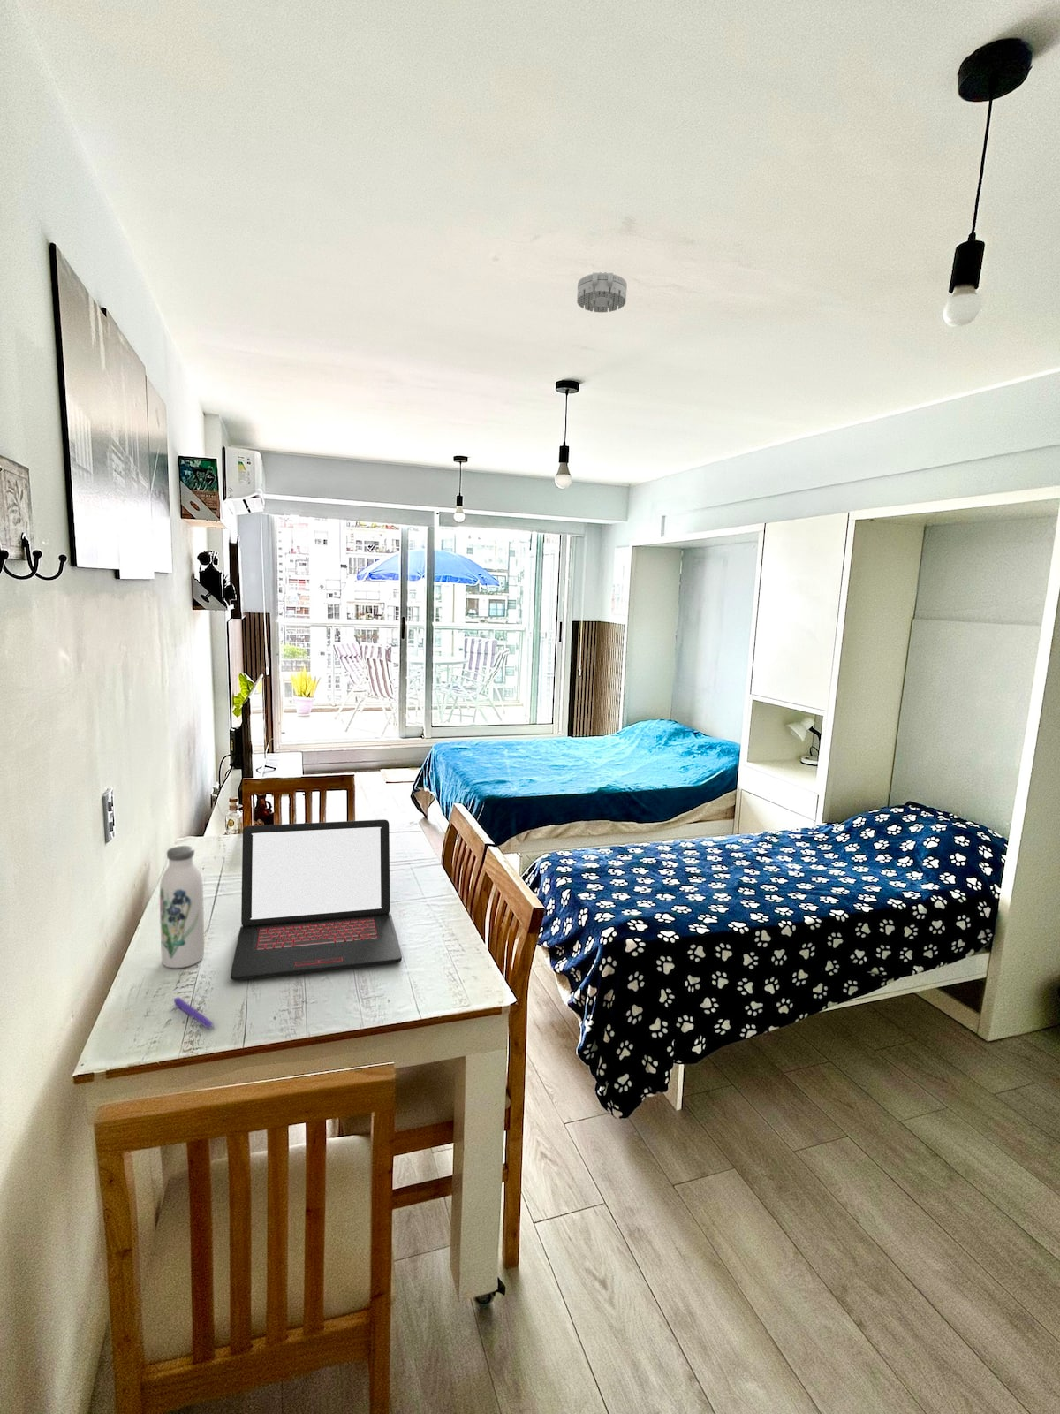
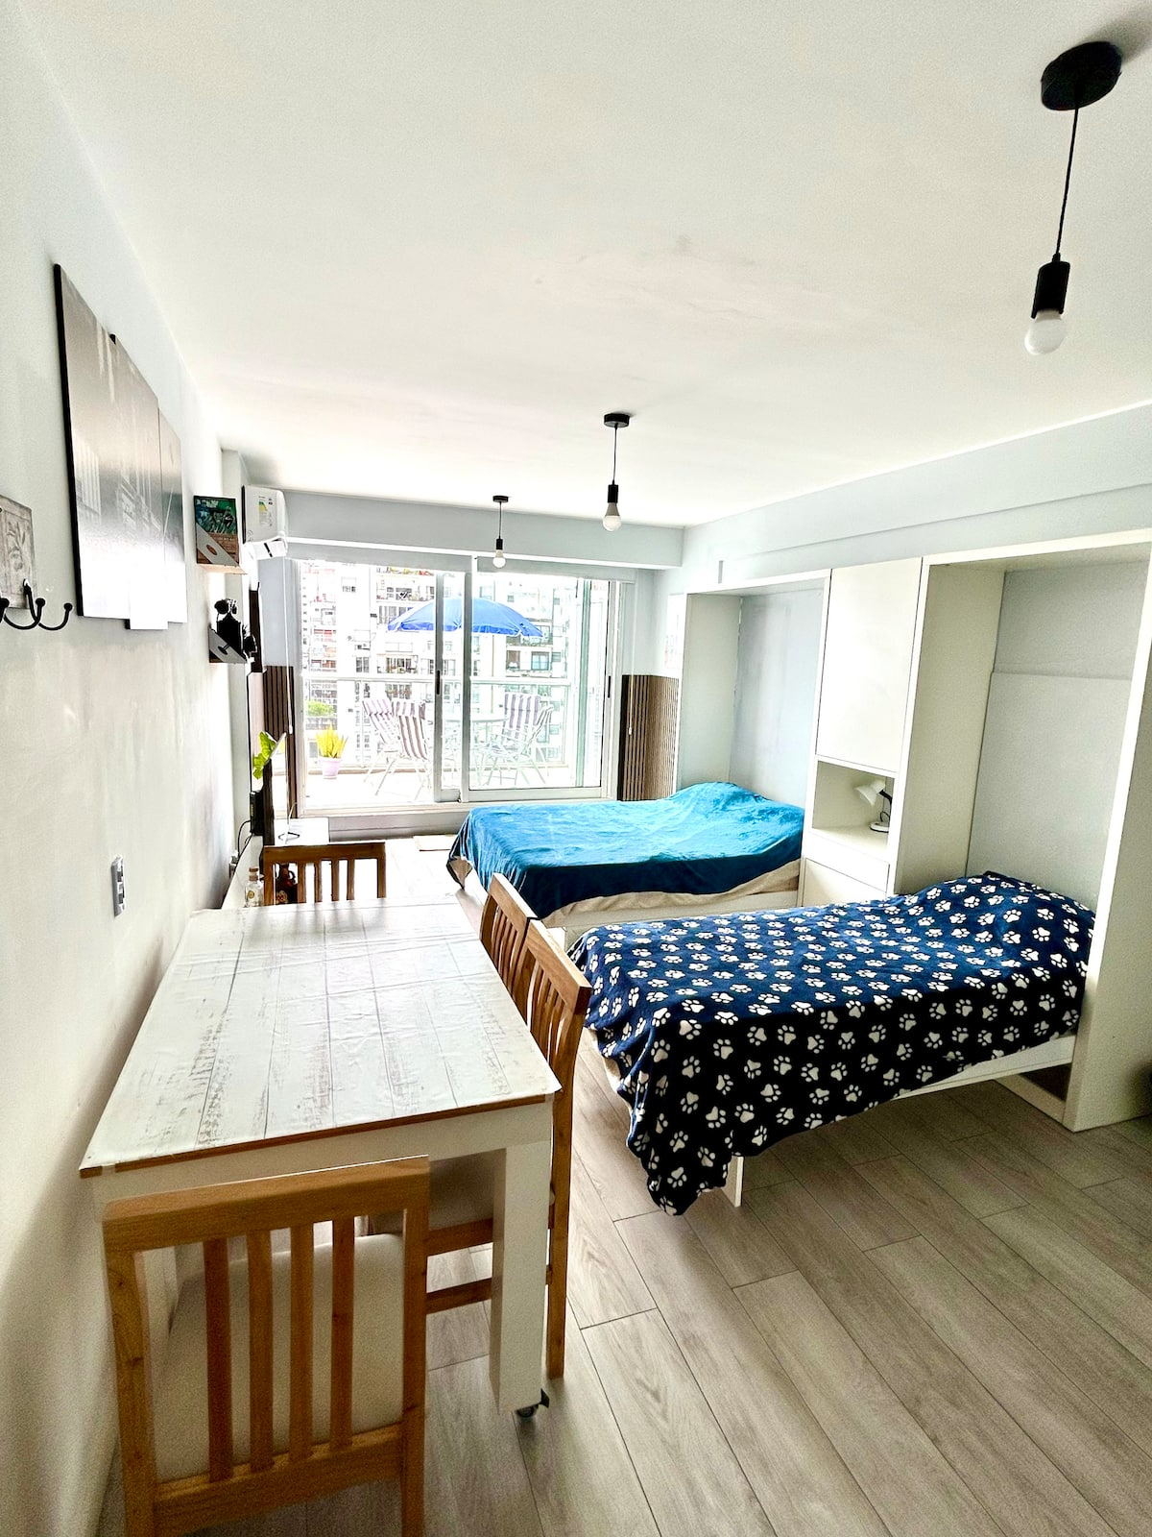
- water bottle [159,845,205,969]
- smoke detector [576,272,628,314]
- pen [173,996,216,1030]
- laptop [229,818,403,981]
